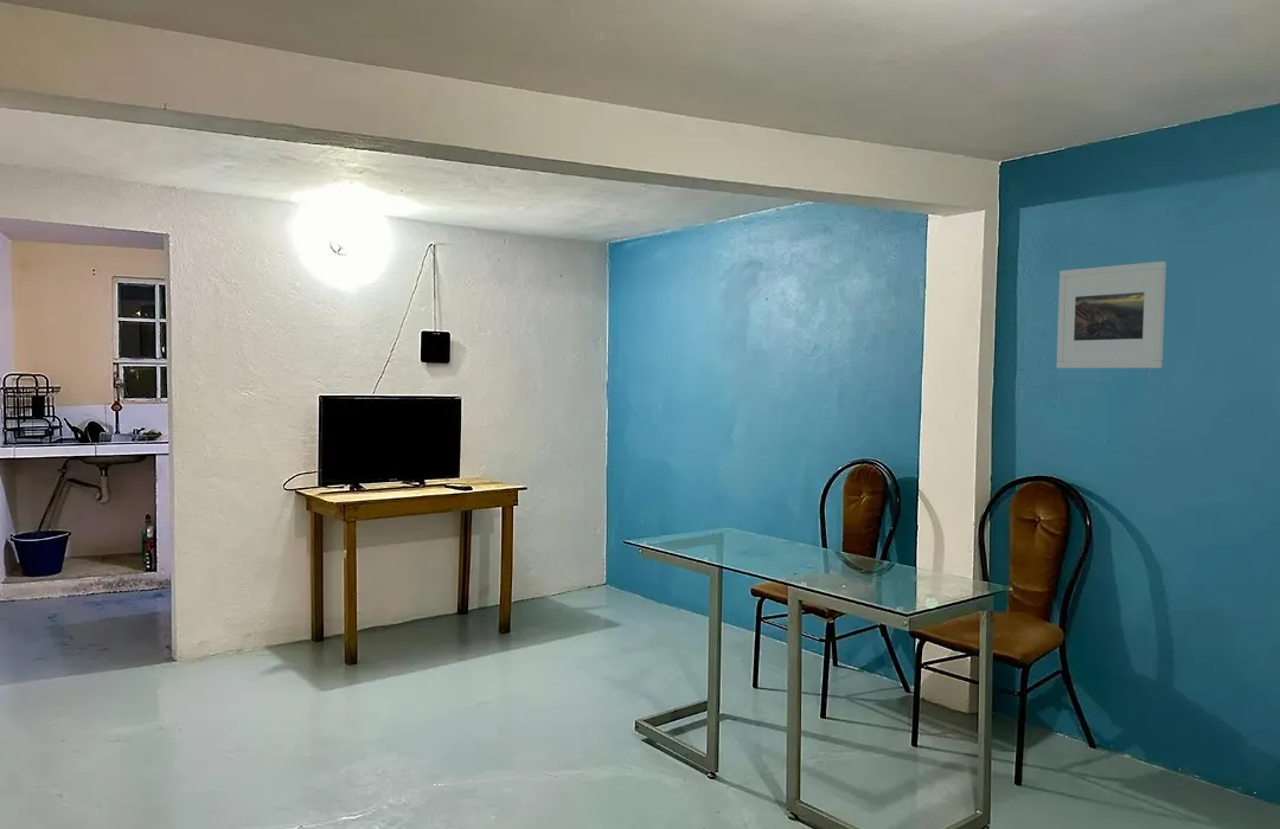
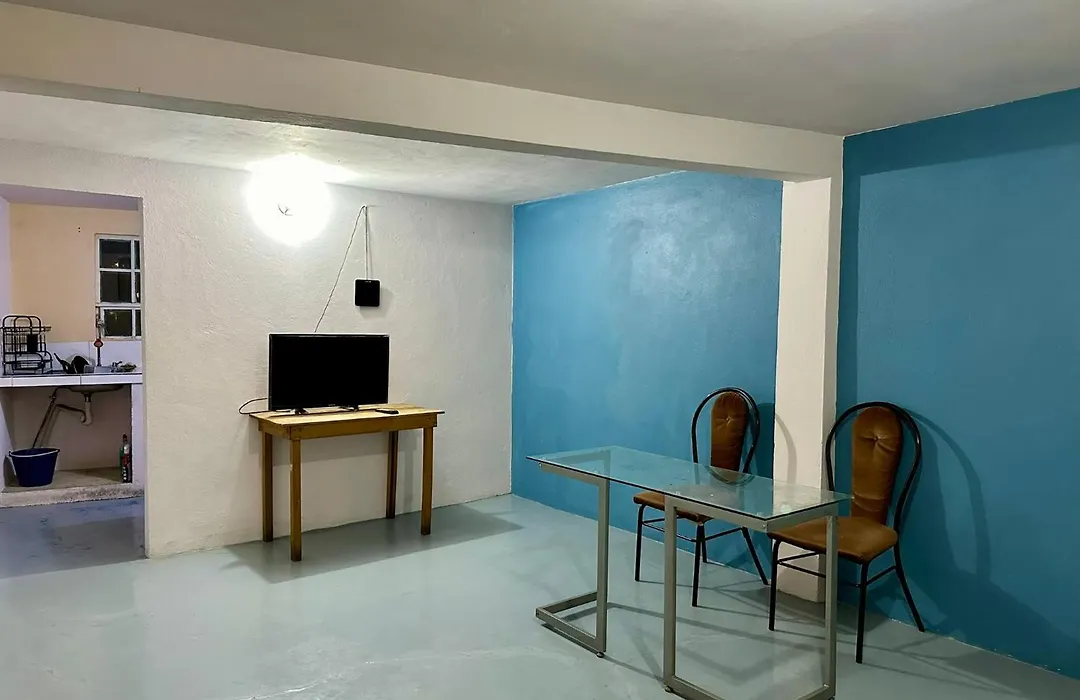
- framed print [1055,261,1167,369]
